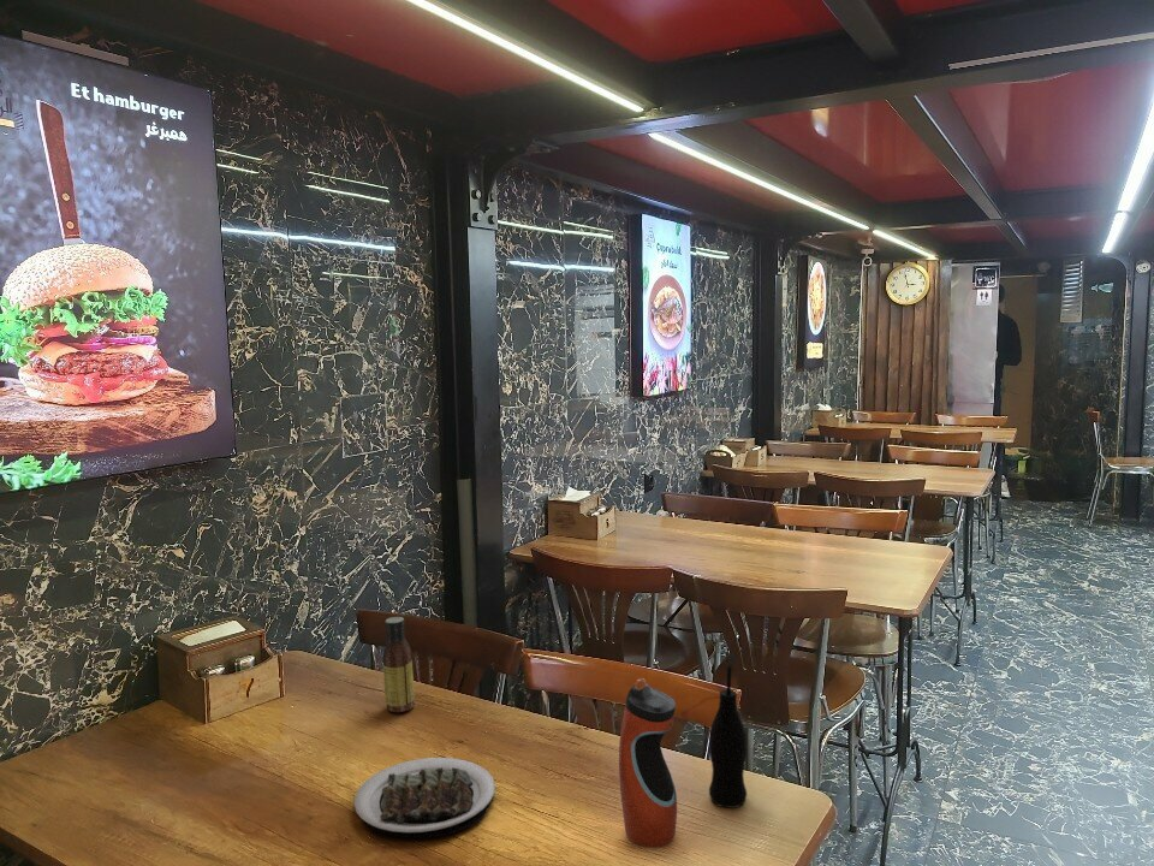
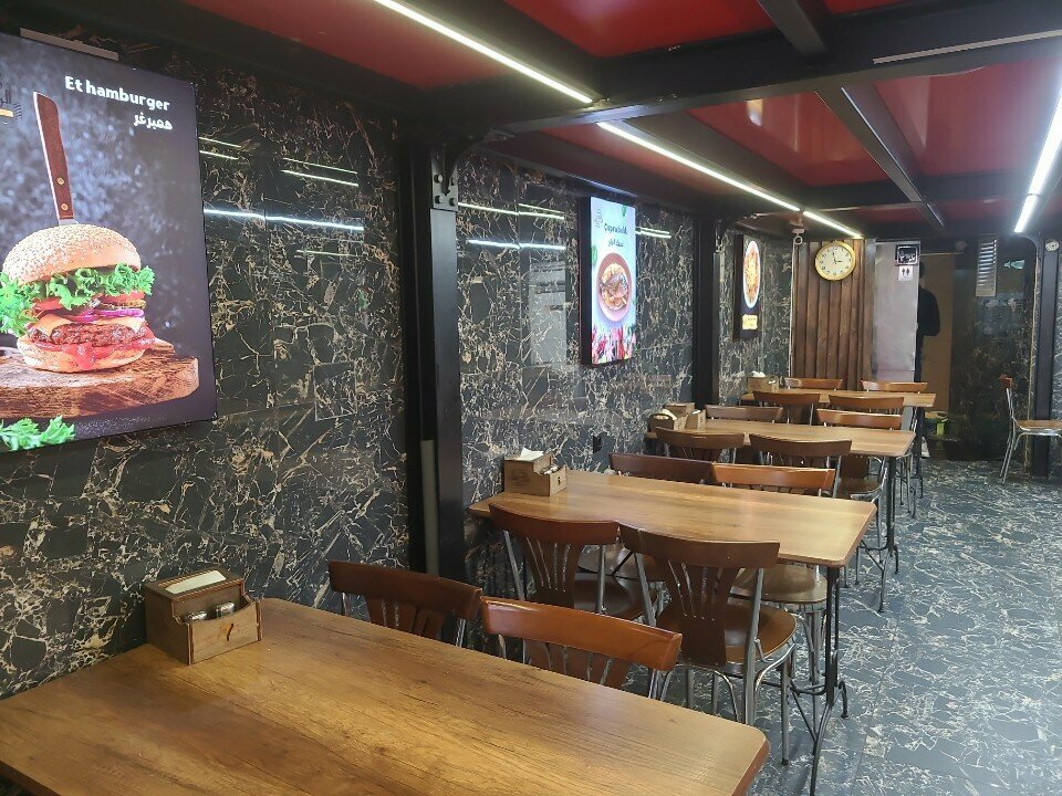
- water bottle [618,677,678,848]
- sauce bottle [381,616,416,713]
- bottle [708,653,748,809]
- plate [353,757,496,838]
